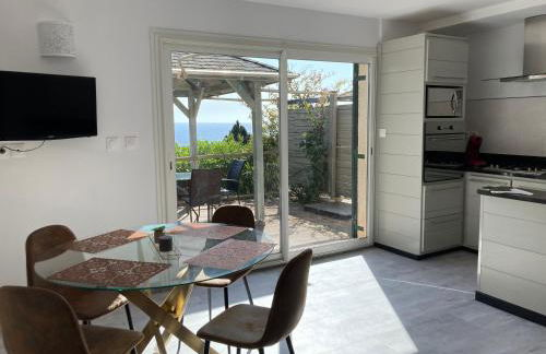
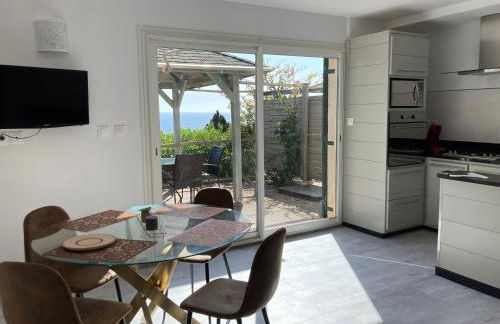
+ plate [60,233,117,251]
